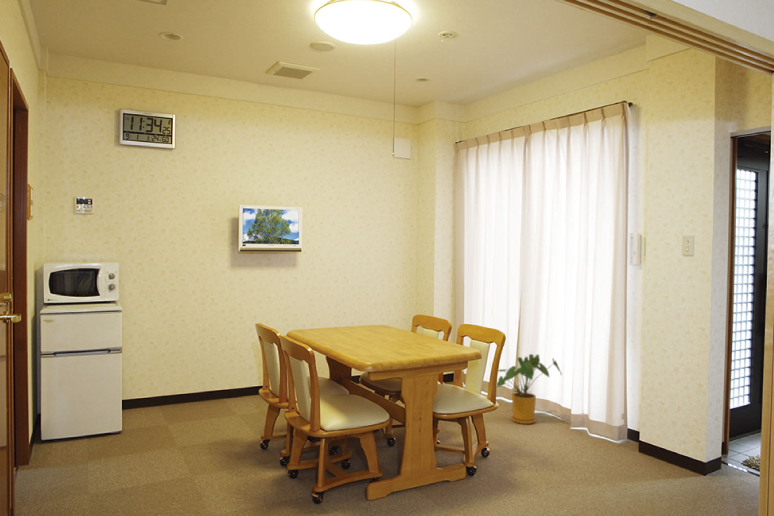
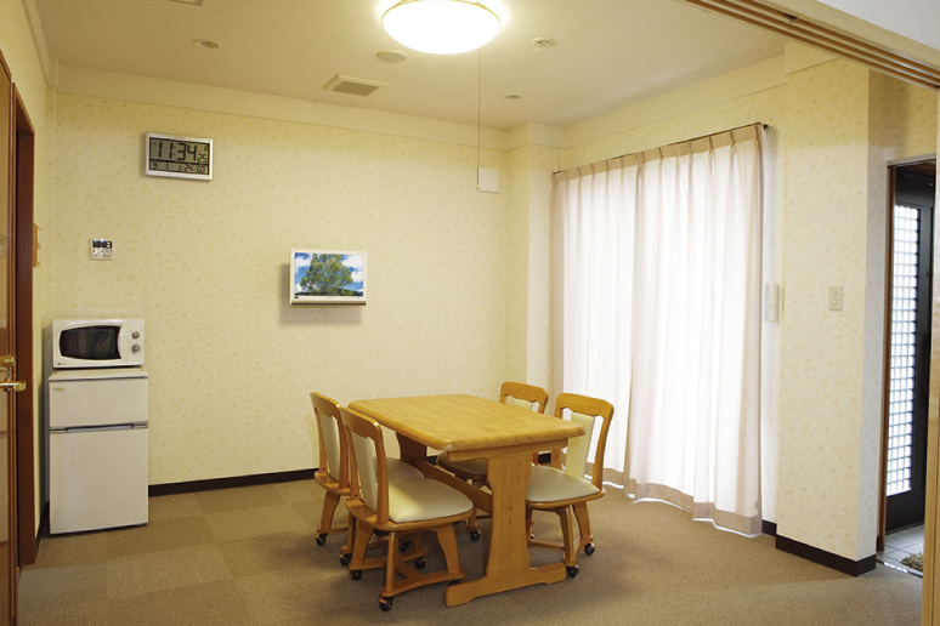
- house plant [496,353,563,425]
